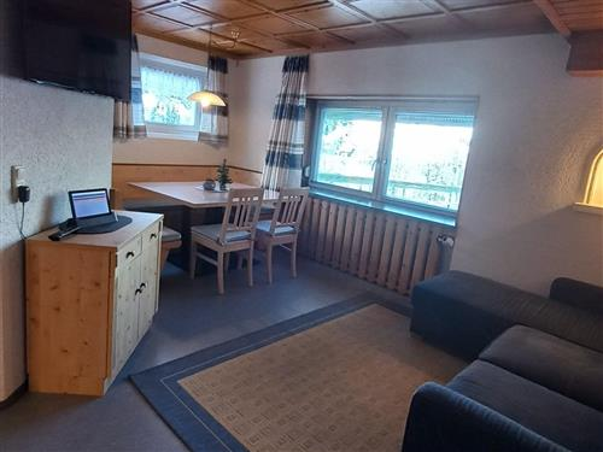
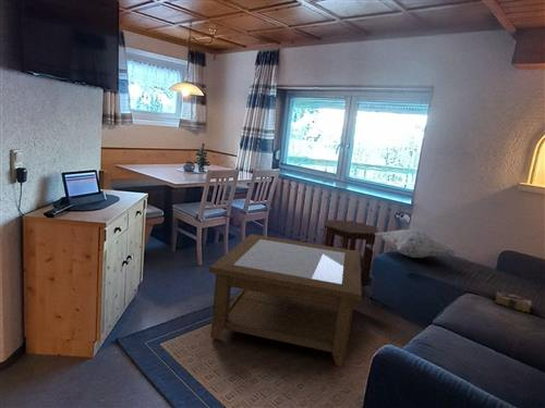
+ side table [324,219,379,287]
+ coffee table [208,233,363,368]
+ book [494,289,533,313]
+ decorative pillow [375,228,457,259]
